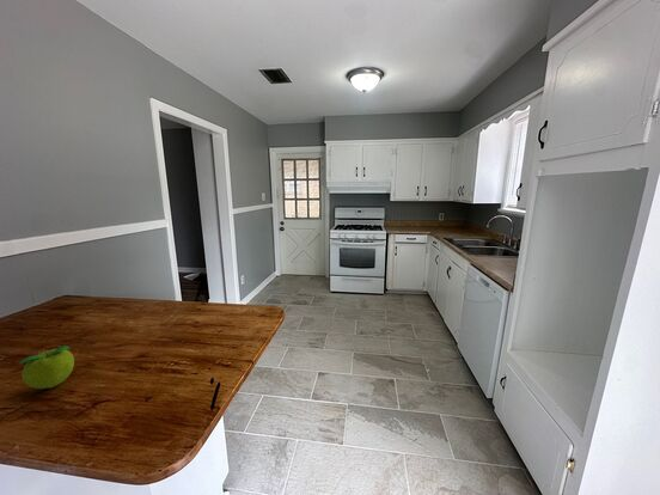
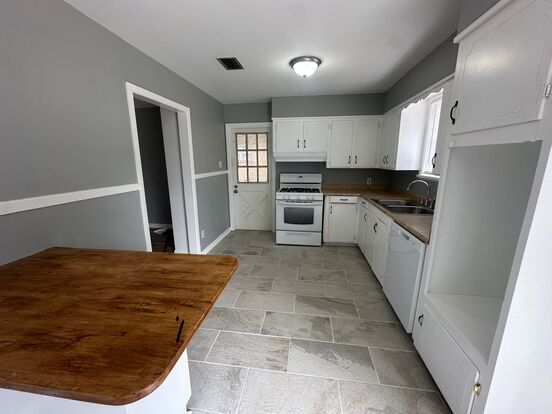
- fruit [18,344,75,390]
